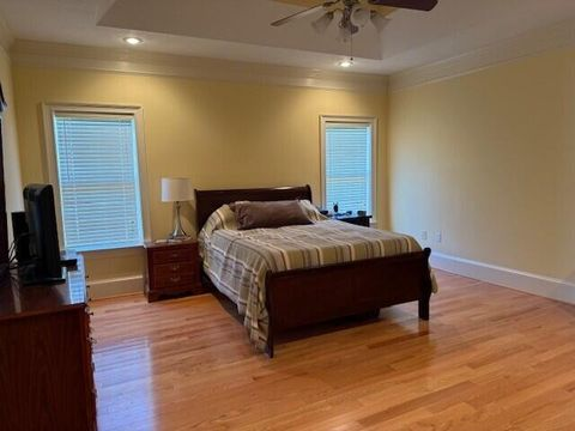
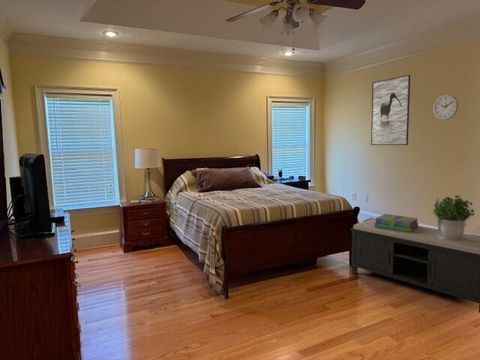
+ potted plant [432,195,475,241]
+ wall clock [432,93,459,121]
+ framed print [370,74,411,146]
+ stack of books [374,213,420,233]
+ bench [350,217,480,314]
